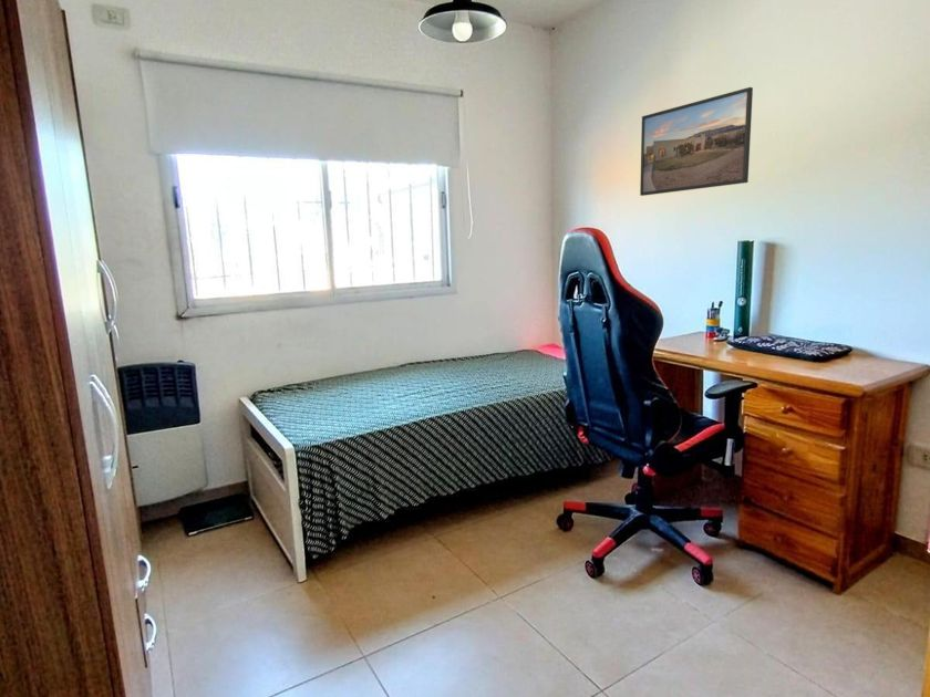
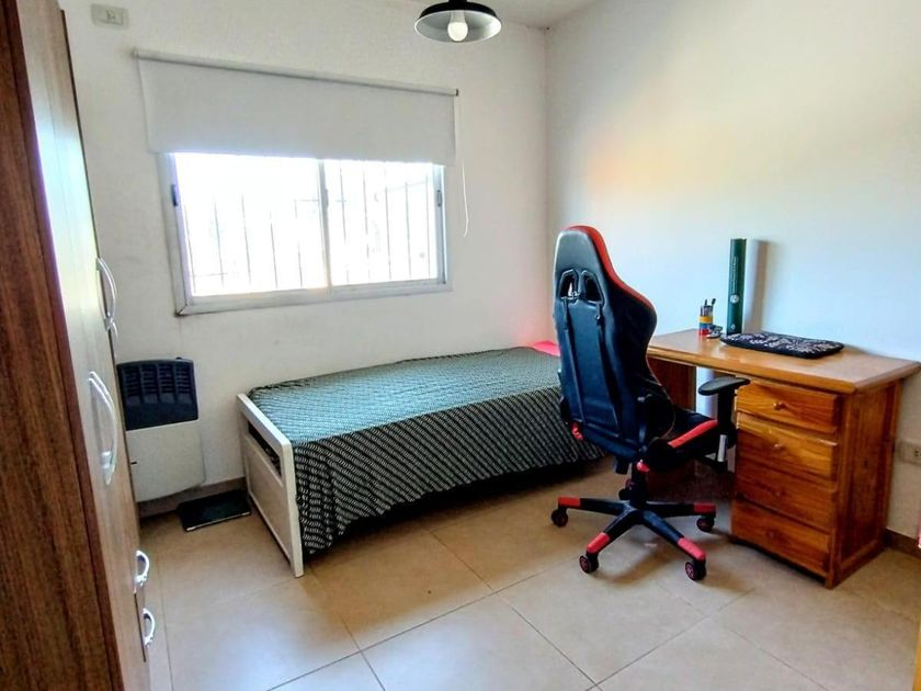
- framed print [639,86,754,197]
